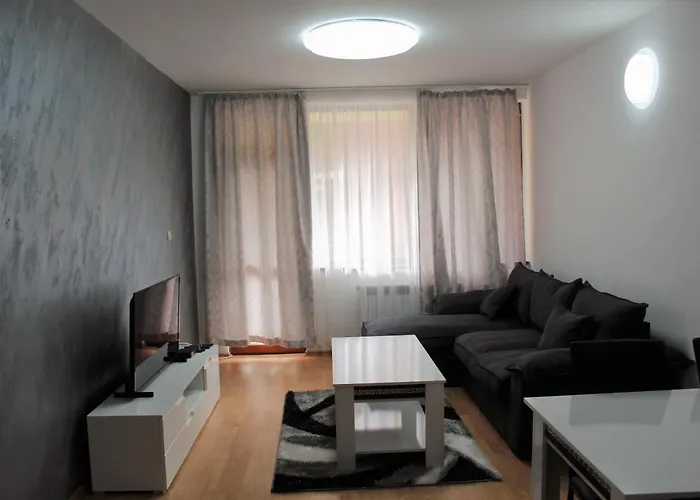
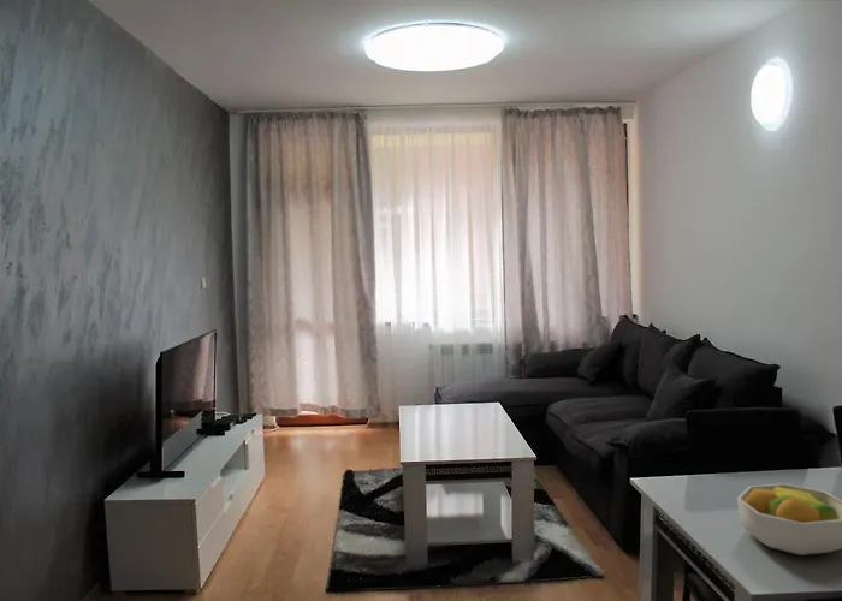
+ fruit bowl [736,482,842,557]
